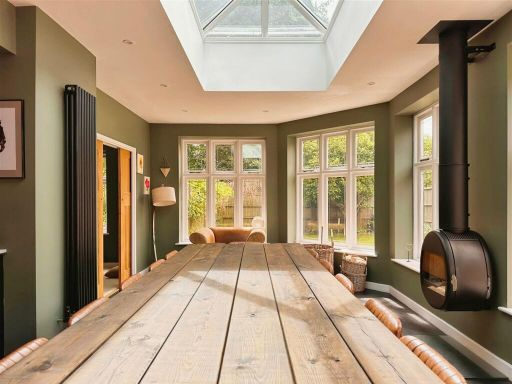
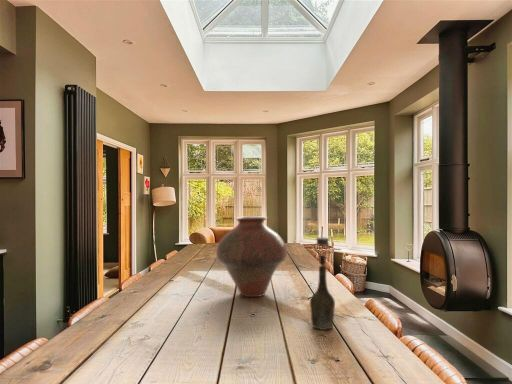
+ vase [215,215,288,298]
+ bottle [309,236,336,331]
